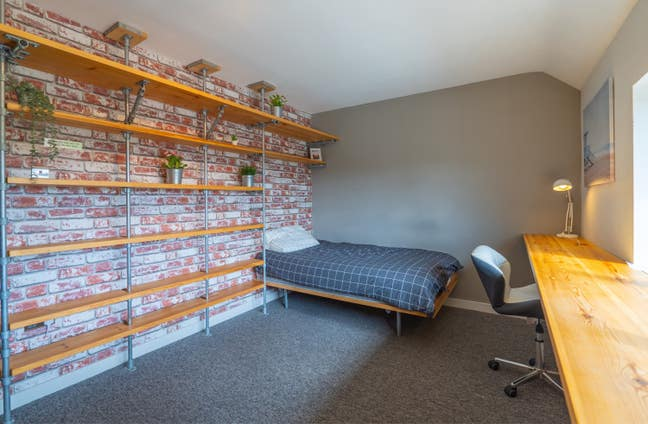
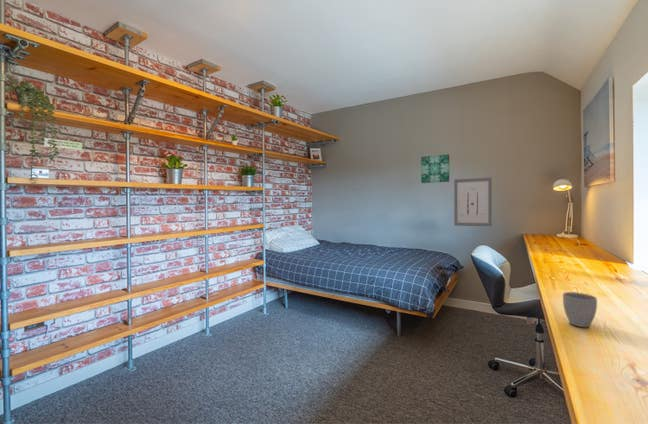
+ wall art [453,177,493,227]
+ mug [562,291,598,328]
+ wall art [420,154,450,184]
